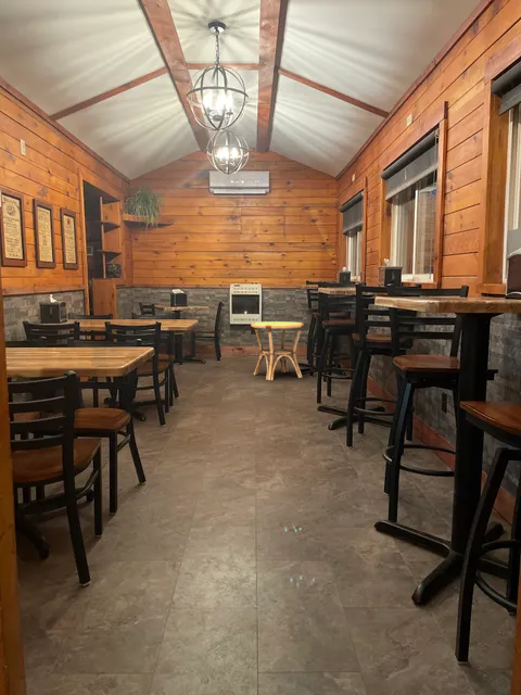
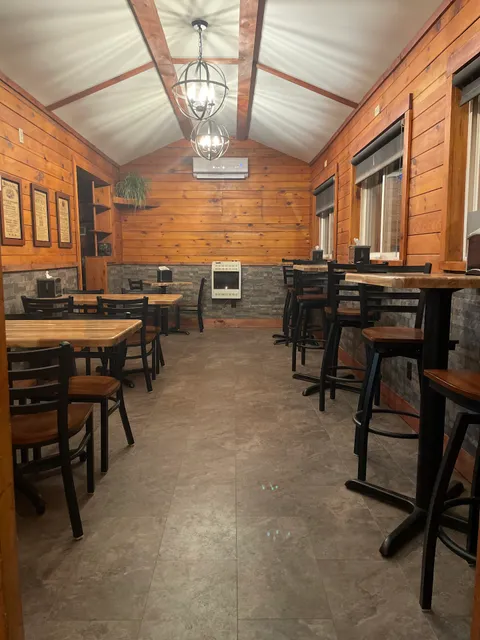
- side table [250,320,305,381]
